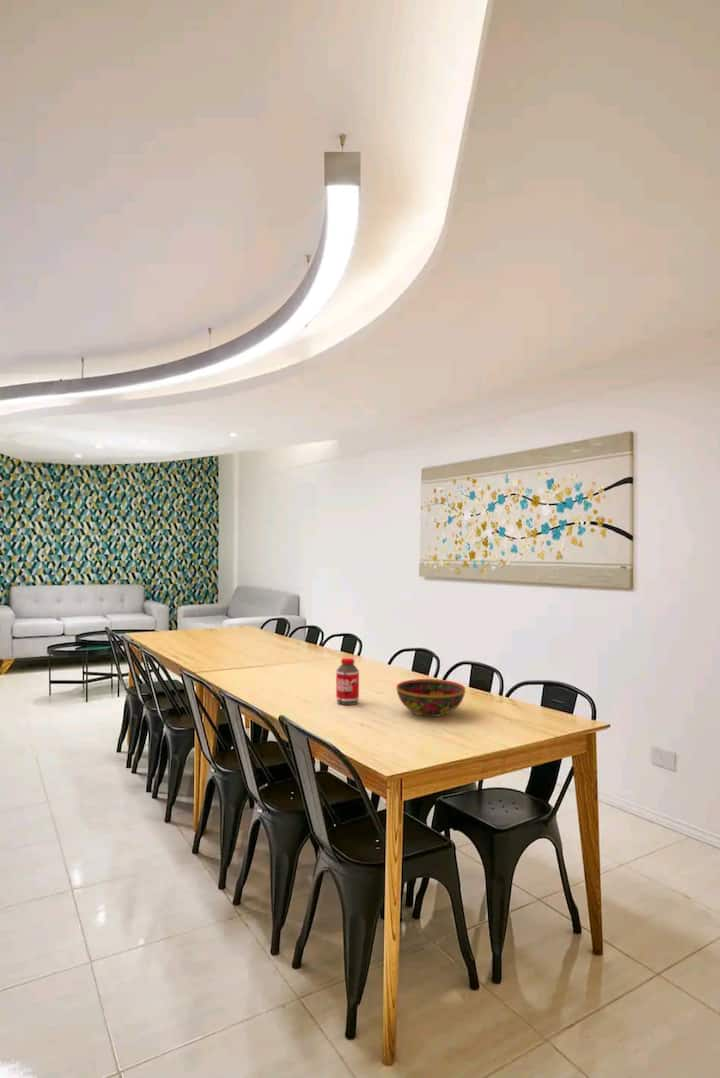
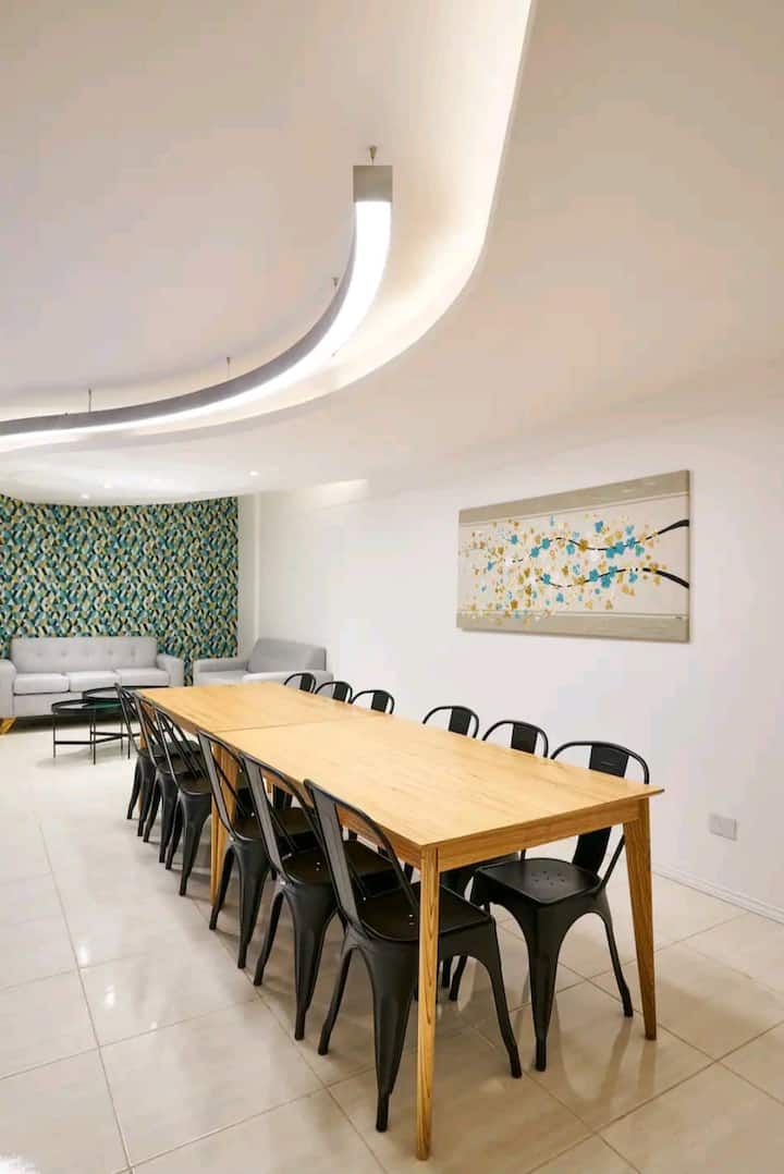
- bottle [335,657,360,706]
- bowl [395,678,466,718]
